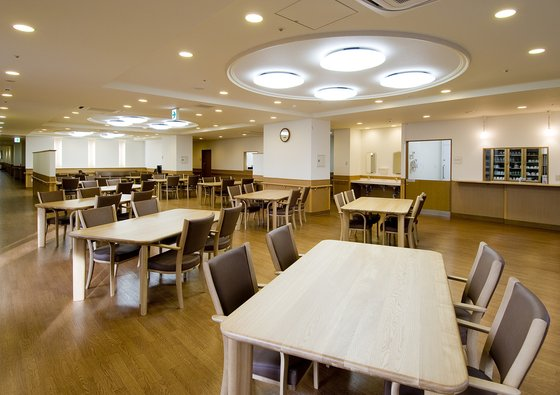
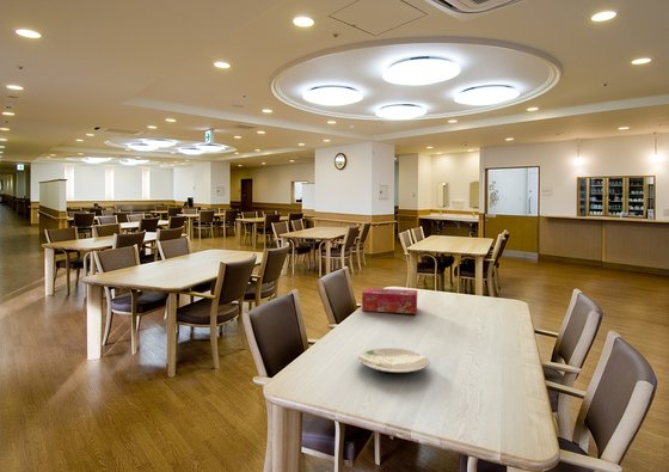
+ tissue box [361,287,418,315]
+ plate [357,347,431,374]
